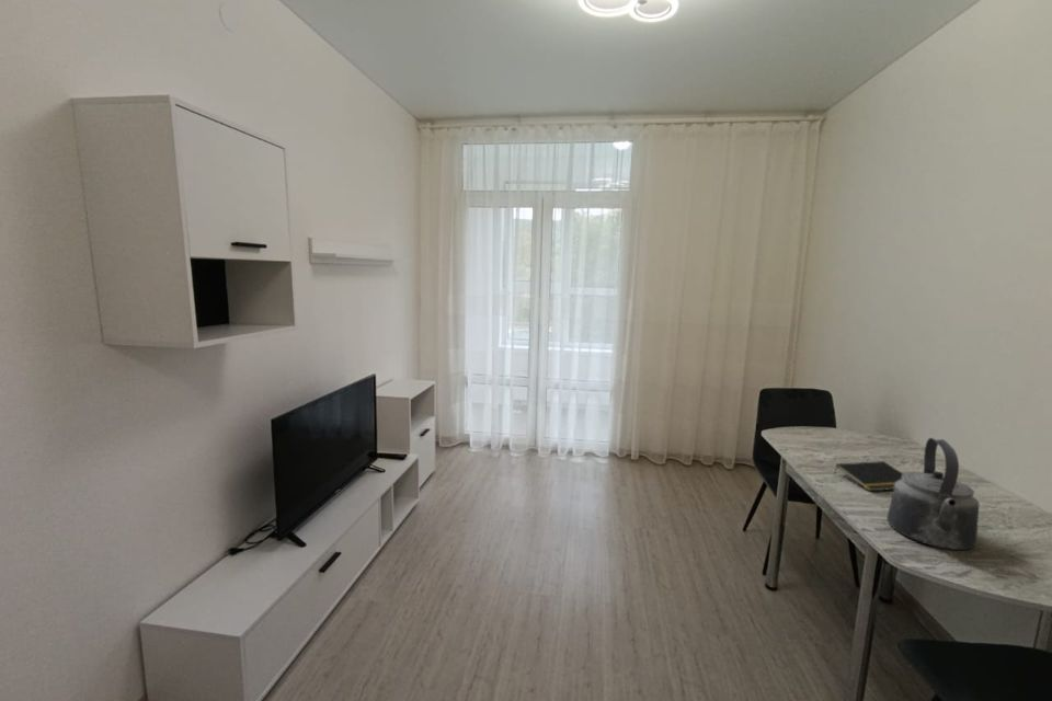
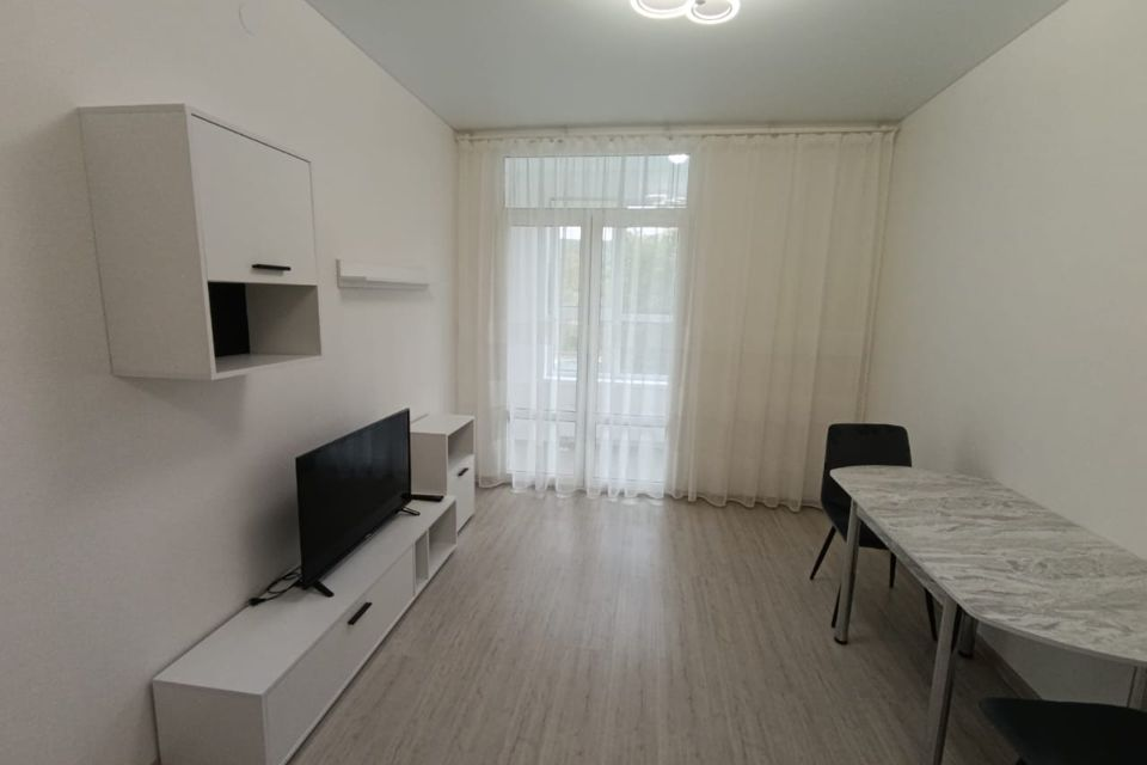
- notepad [833,460,904,492]
- kettle [885,437,981,551]
